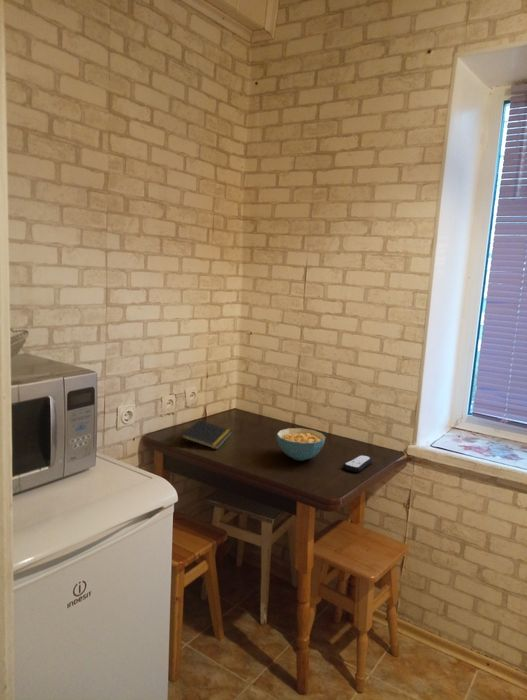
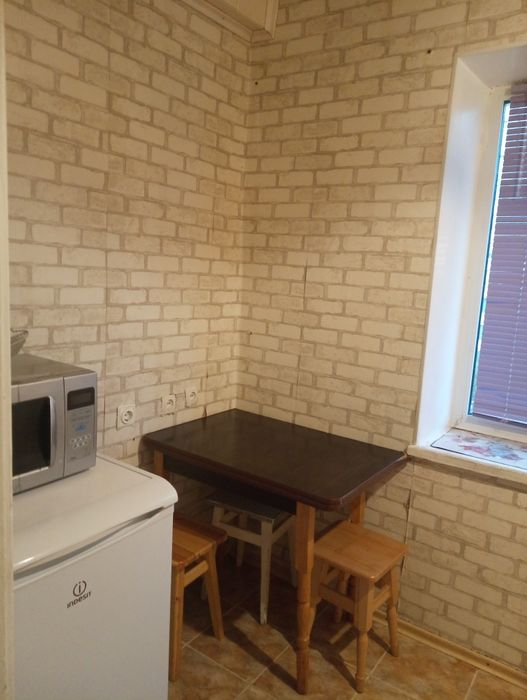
- notepad [180,419,233,450]
- remote control [342,454,373,473]
- cereal bowl [276,427,326,462]
